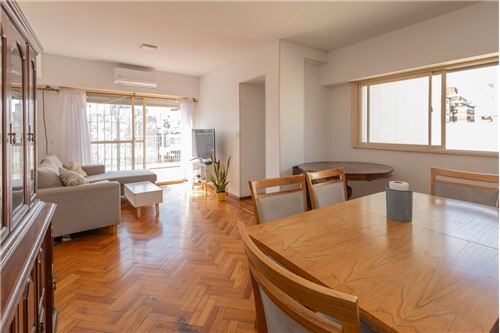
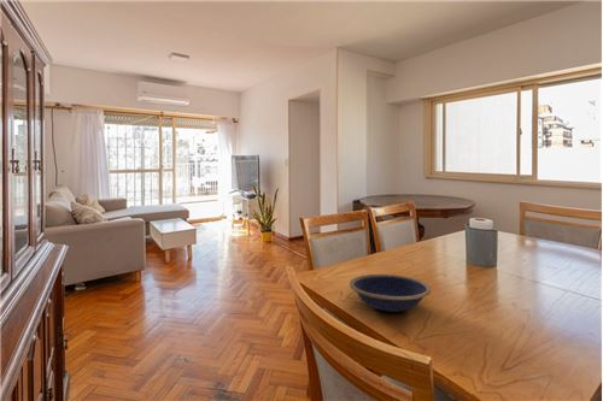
+ bowl [349,273,432,313]
